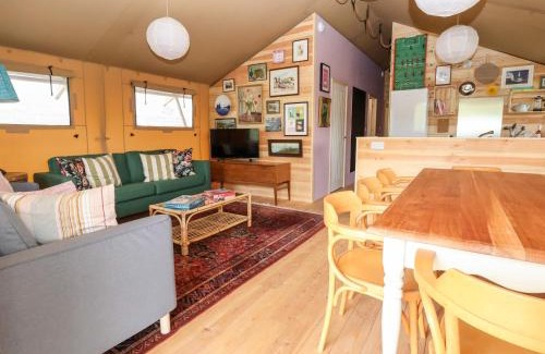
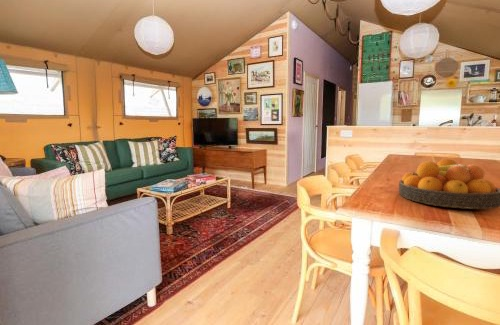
+ fruit bowl [398,158,500,210]
